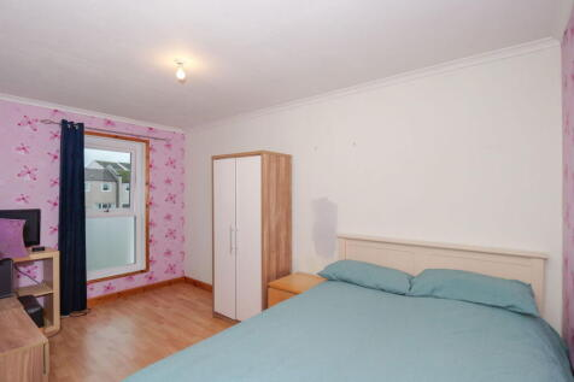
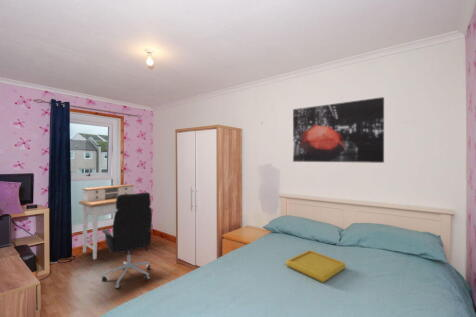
+ desk [78,183,135,260]
+ office chair [101,191,153,289]
+ wall art [292,96,385,164]
+ serving tray [285,249,347,283]
